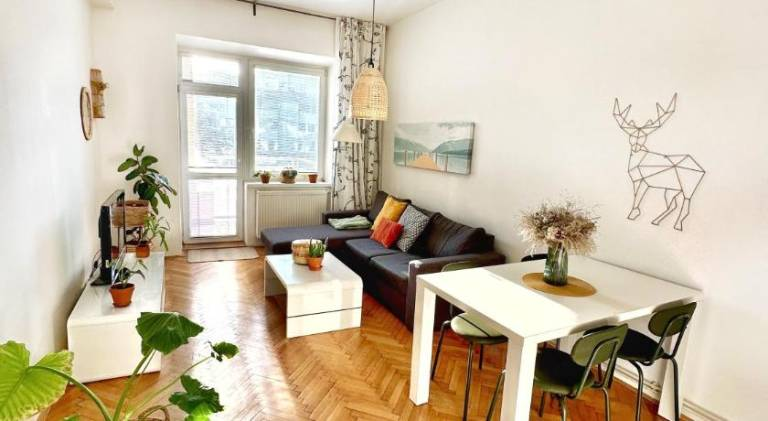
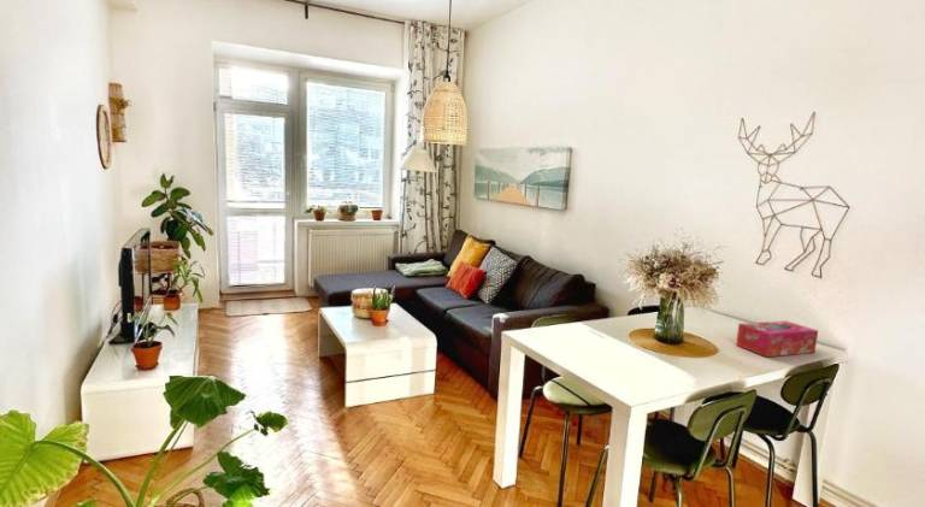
+ tissue box [735,320,819,358]
